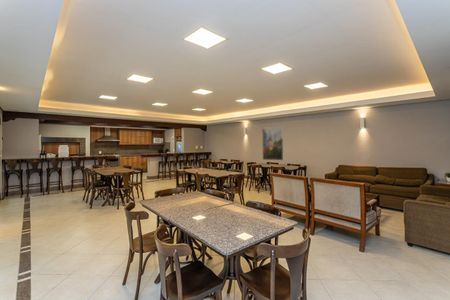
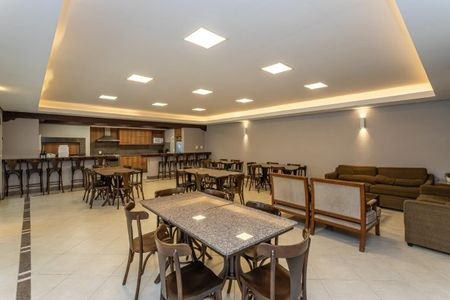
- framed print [261,125,284,161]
